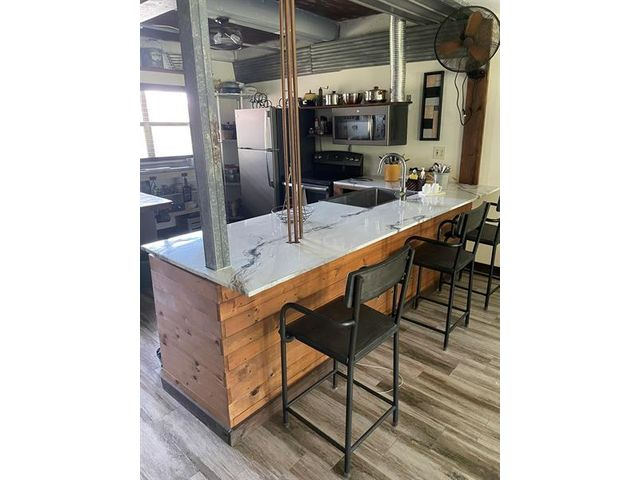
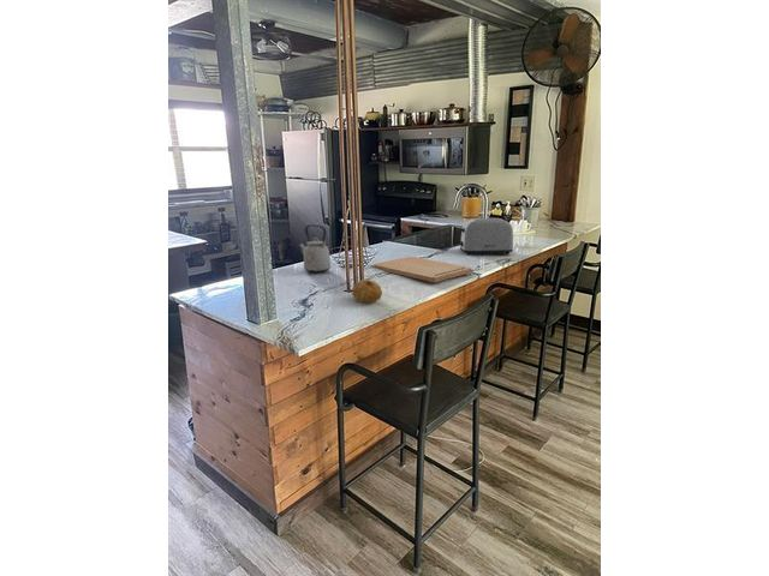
+ fruit [351,278,383,304]
+ cutting board [372,256,473,283]
+ kettle [298,223,333,274]
+ toaster [459,217,514,256]
